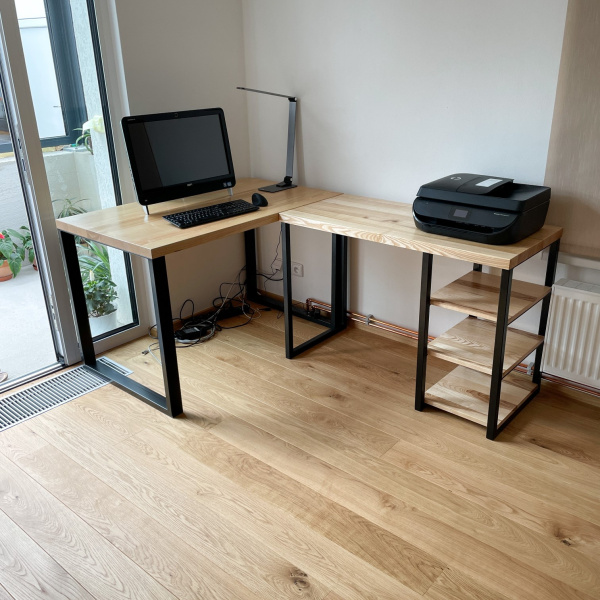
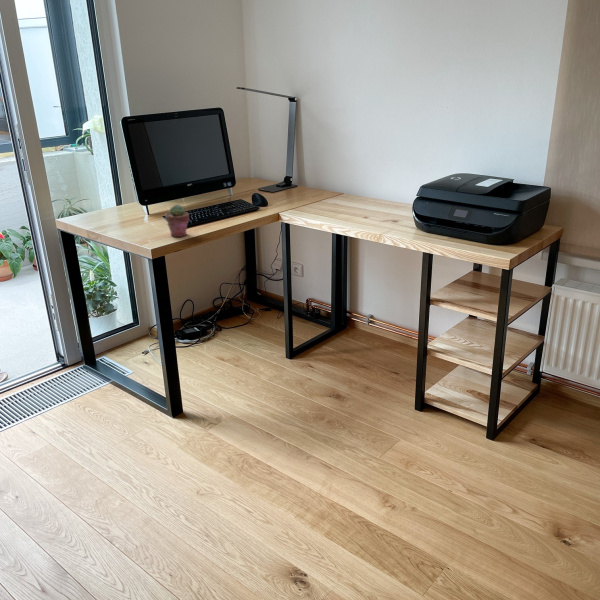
+ potted succulent [164,204,190,238]
